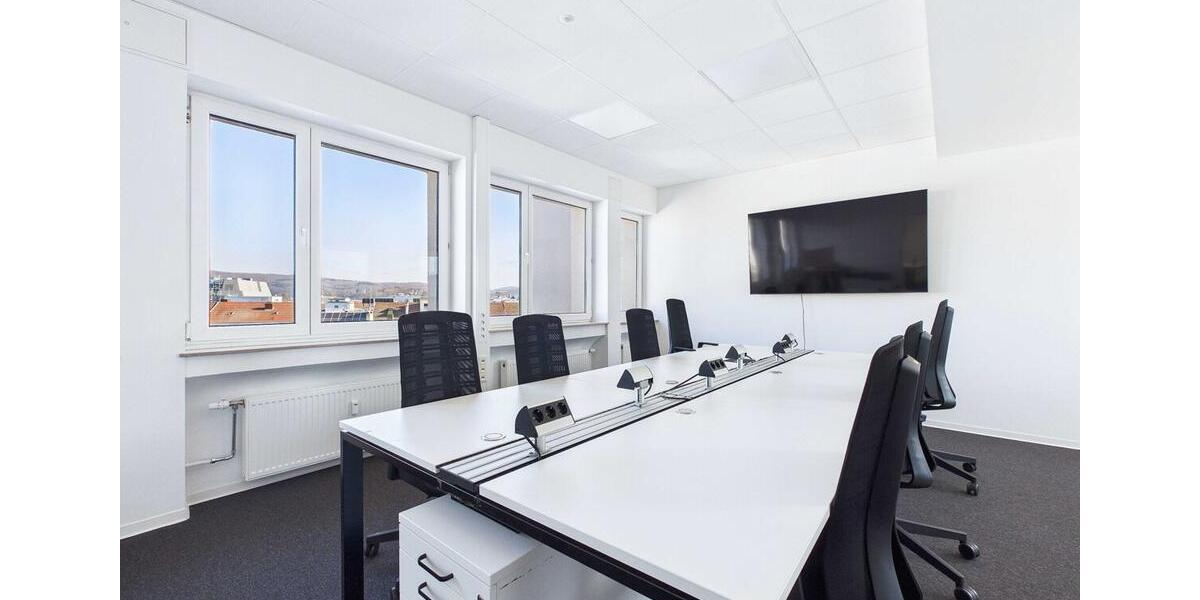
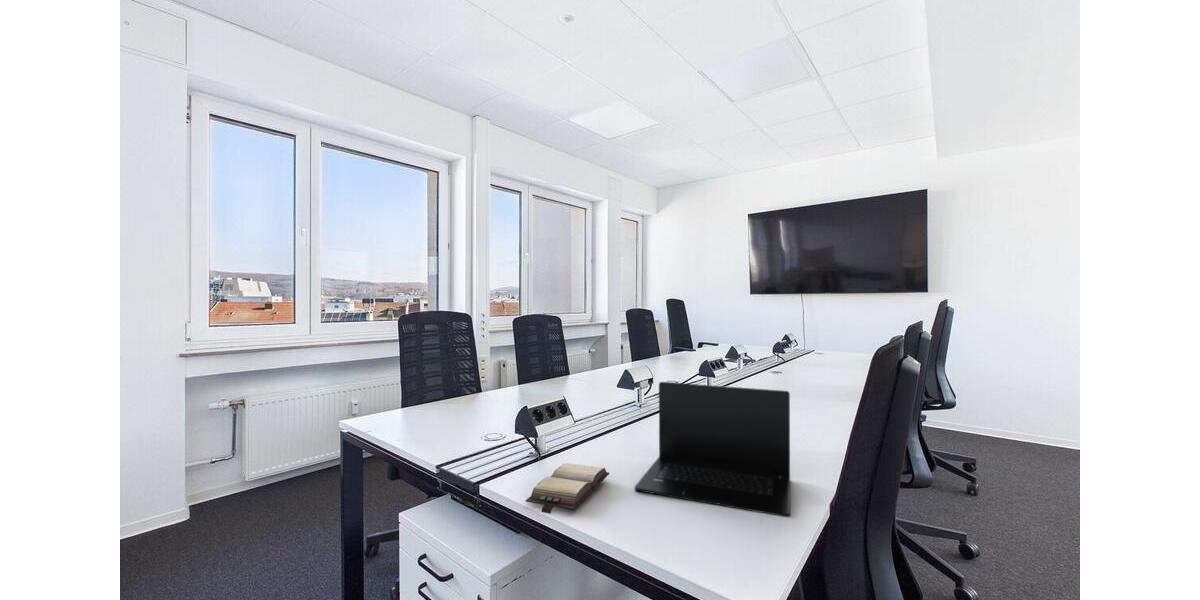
+ hardback book [525,462,611,514]
+ laptop [634,381,791,518]
